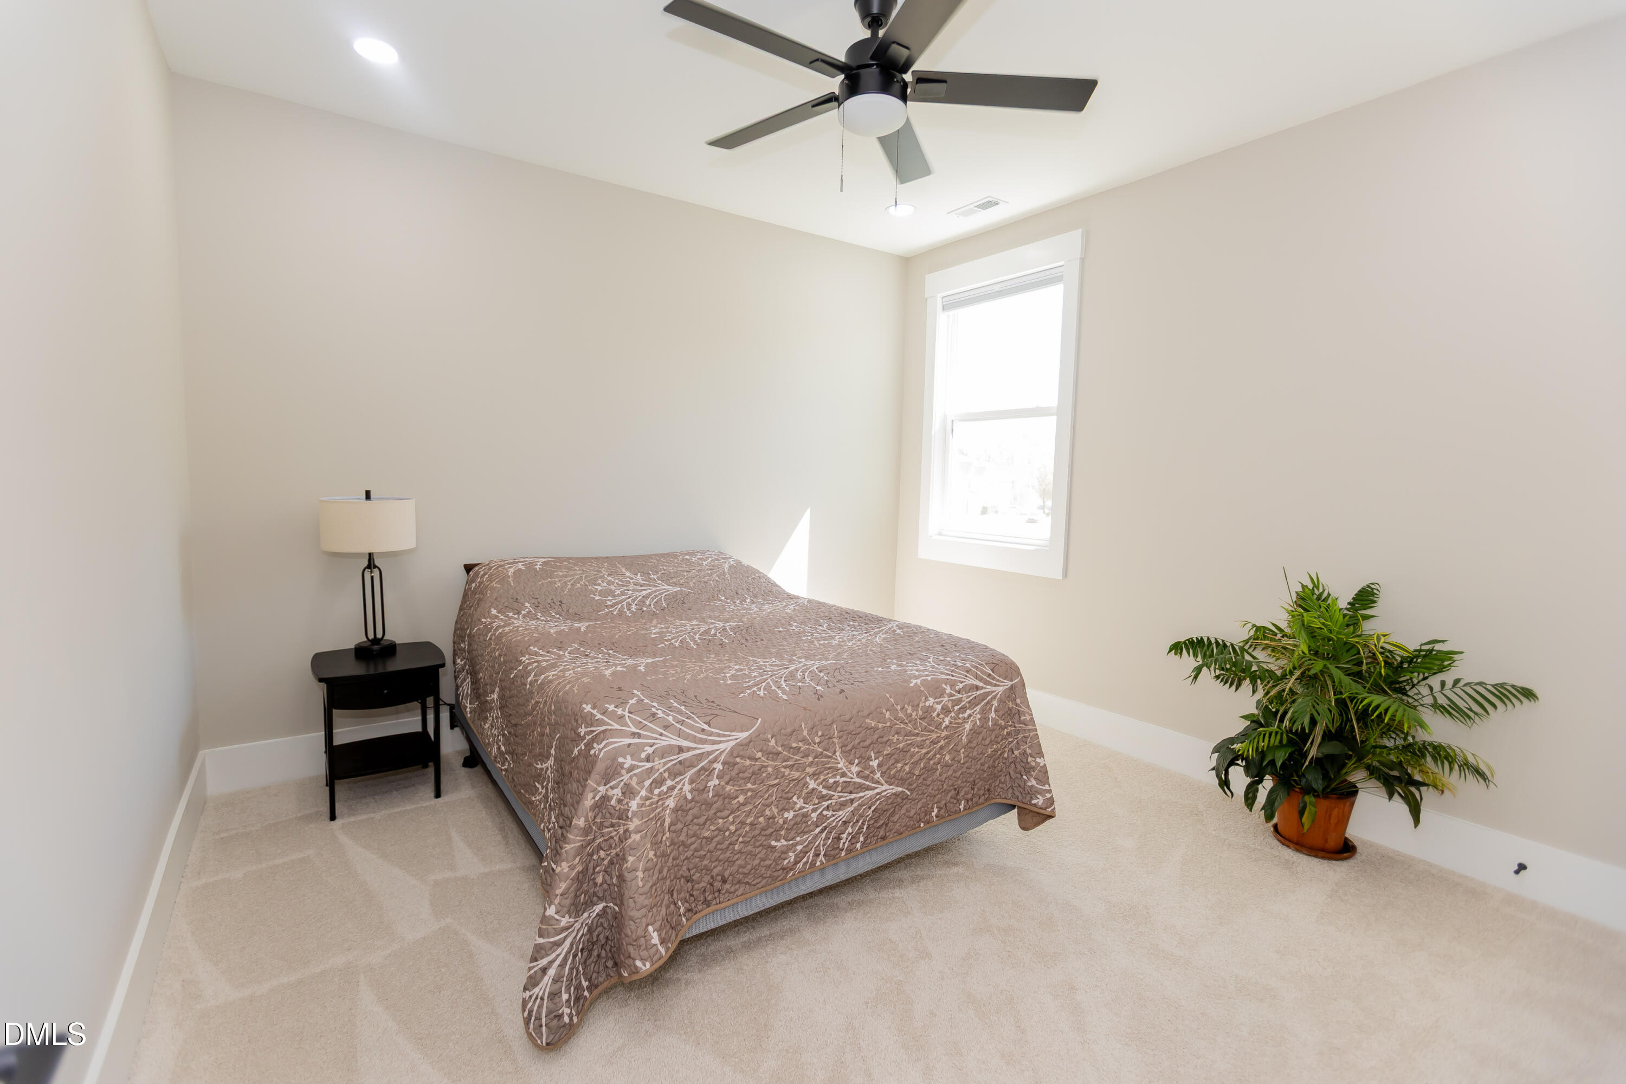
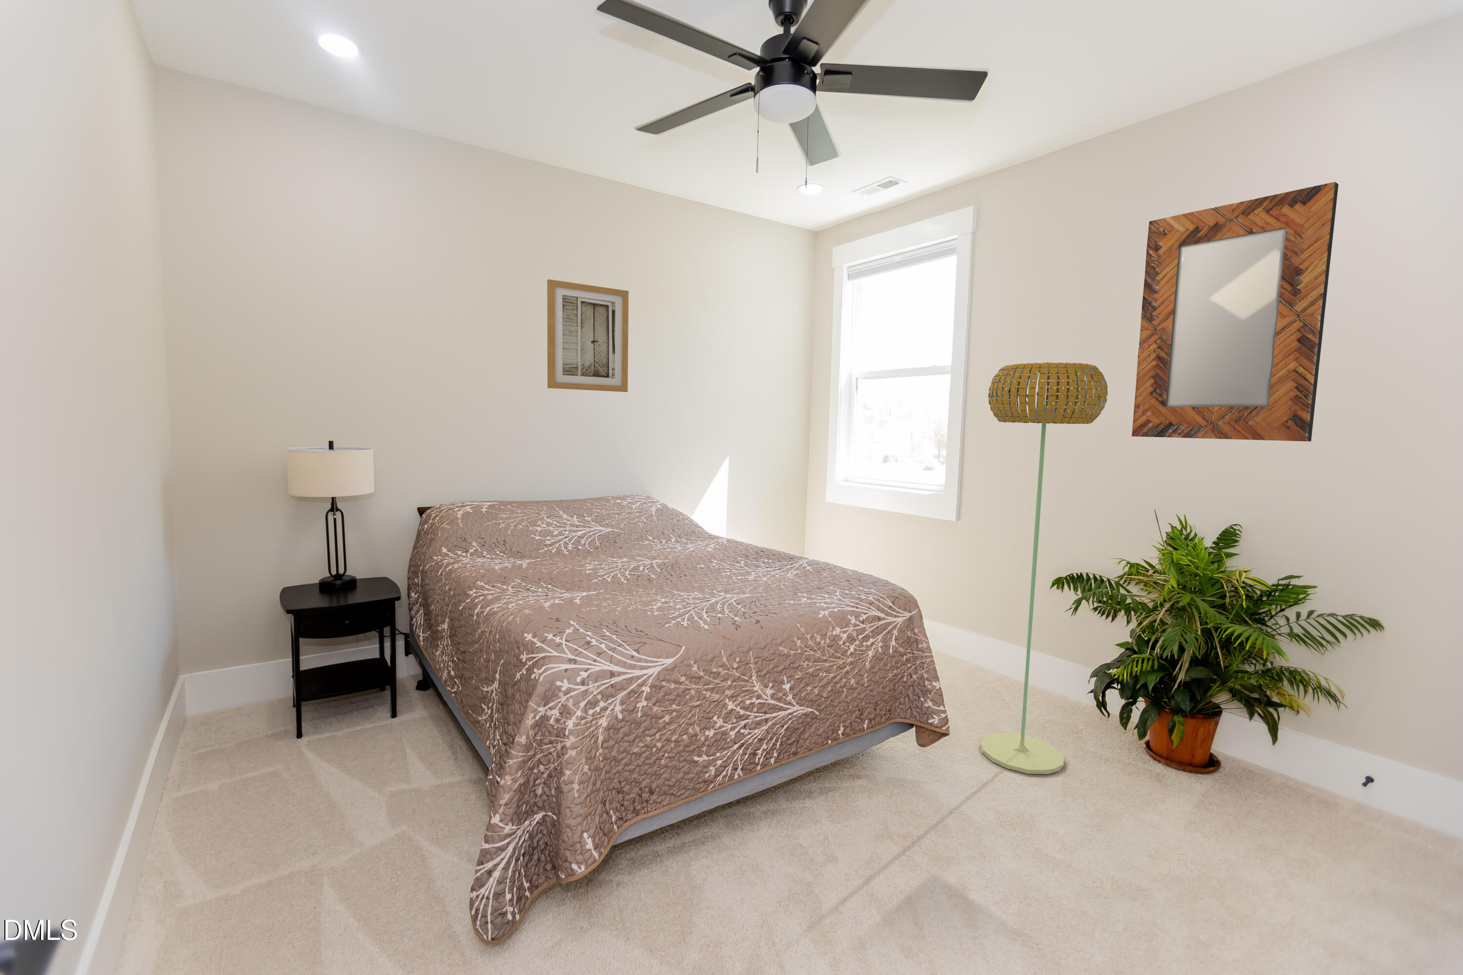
+ wall art [546,279,629,393]
+ floor lamp [980,361,1108,775]
+ home mirror [1131,182,1339,442]
